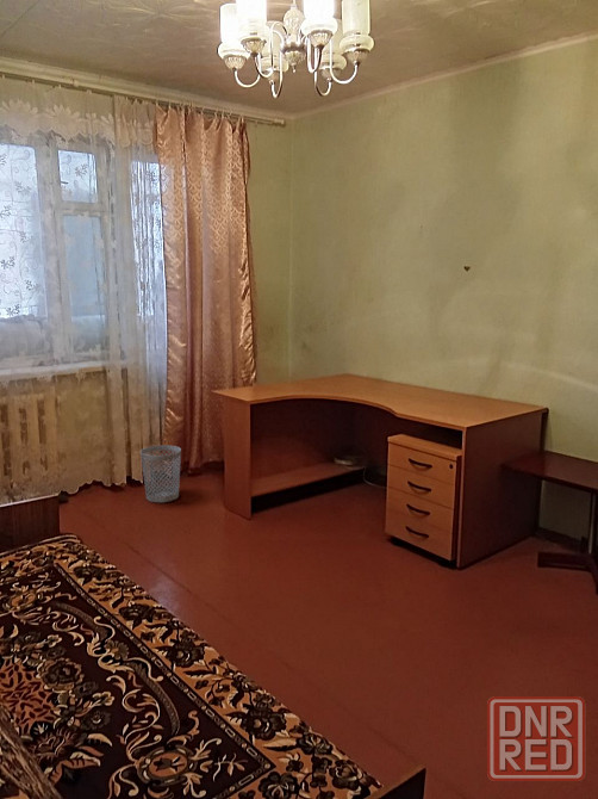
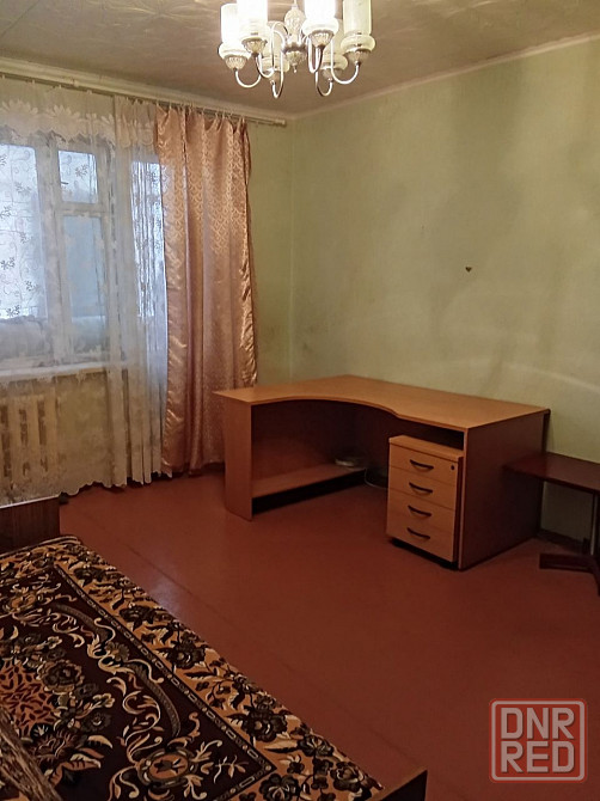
- wastebasket [139,444,182,503]
